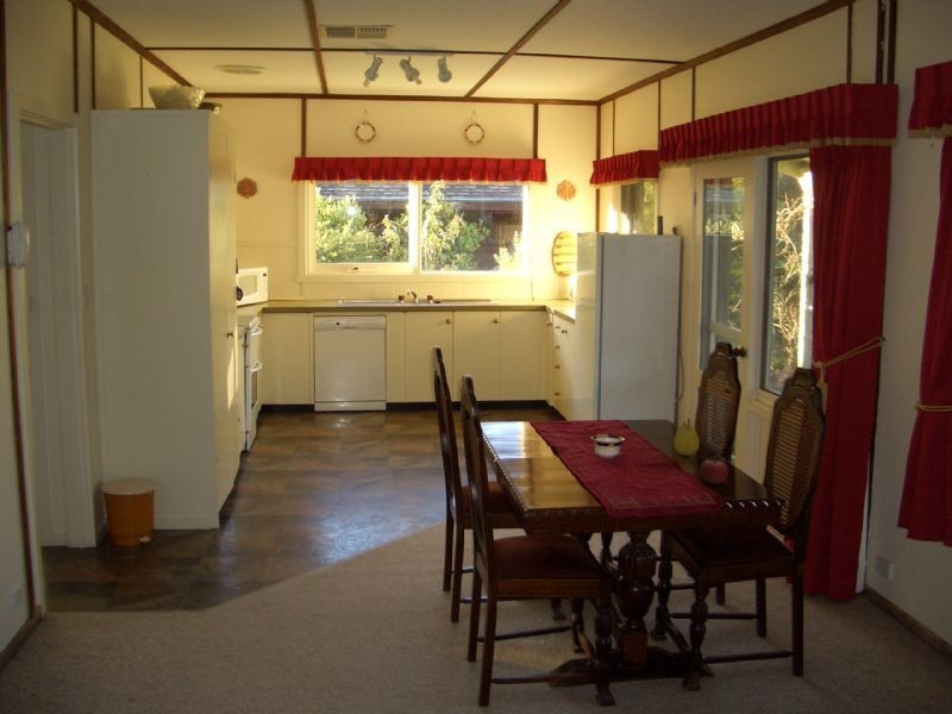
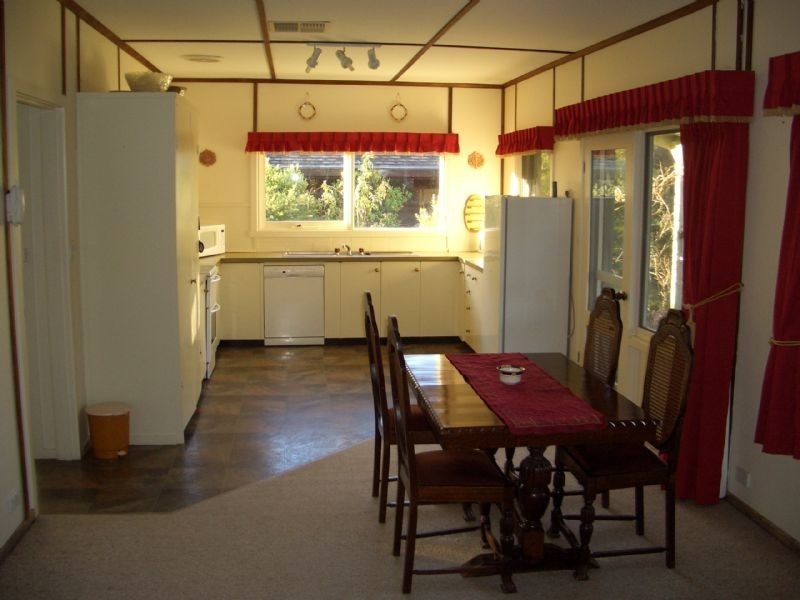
- fruit [699,455,728,486]
- fruit [672,420,701,457]
